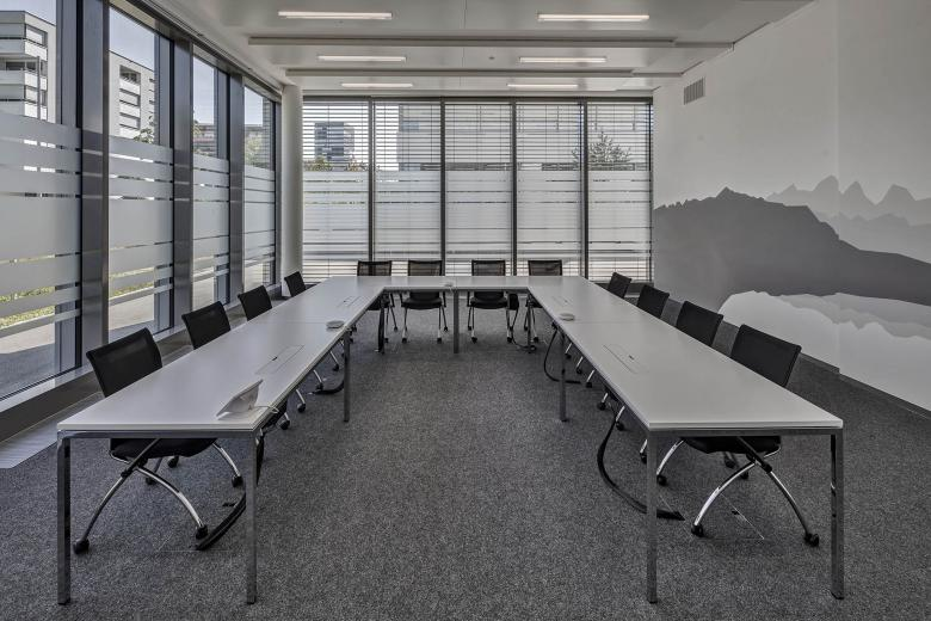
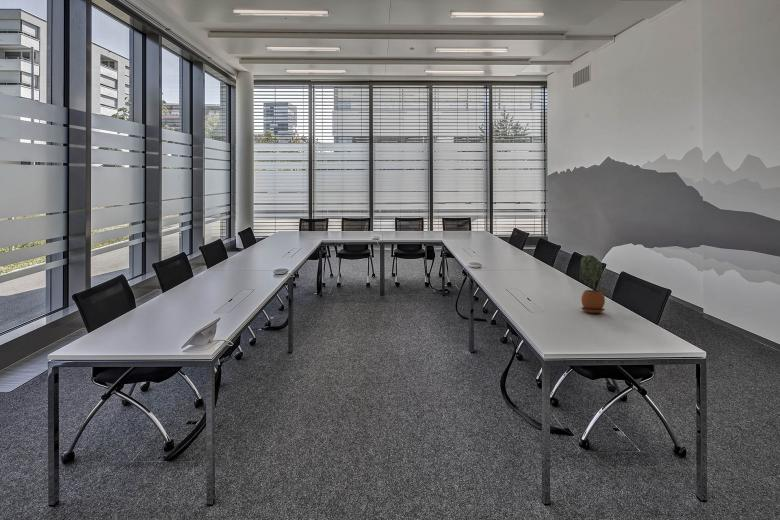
+ potted plant [578,254,606,314]
